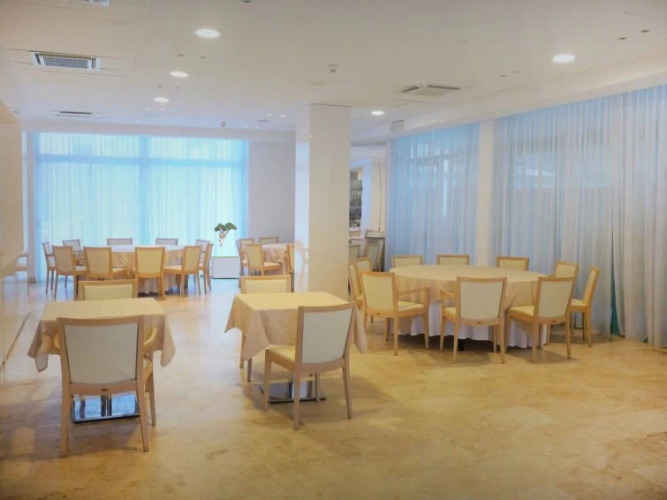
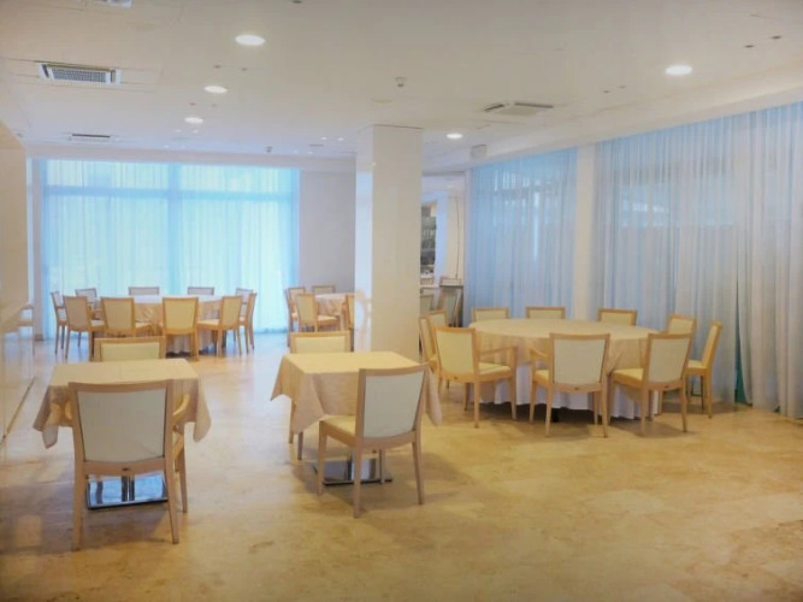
- potted tree [209,221,241,279]
